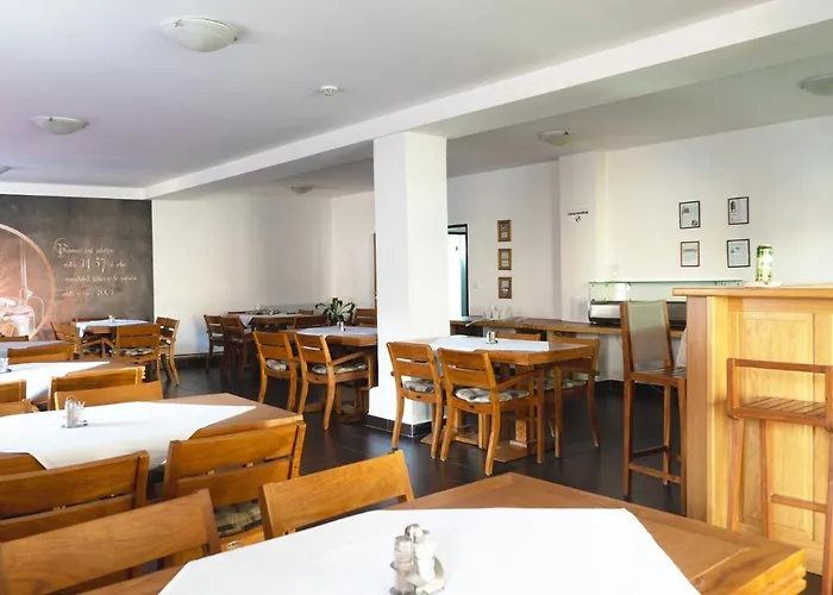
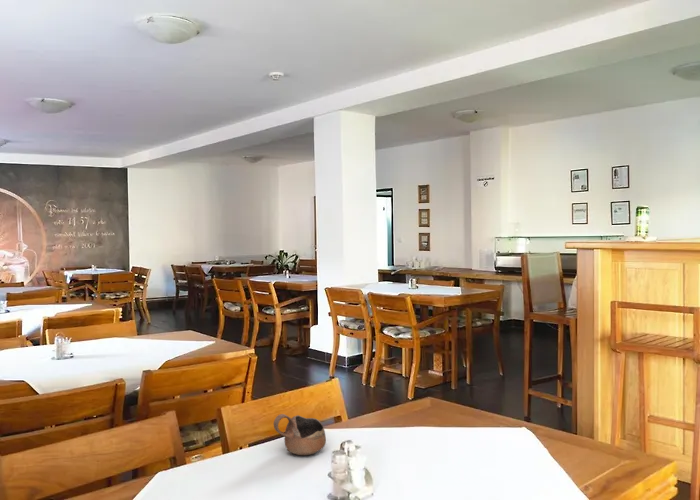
+ cup [273,413,327,456]
